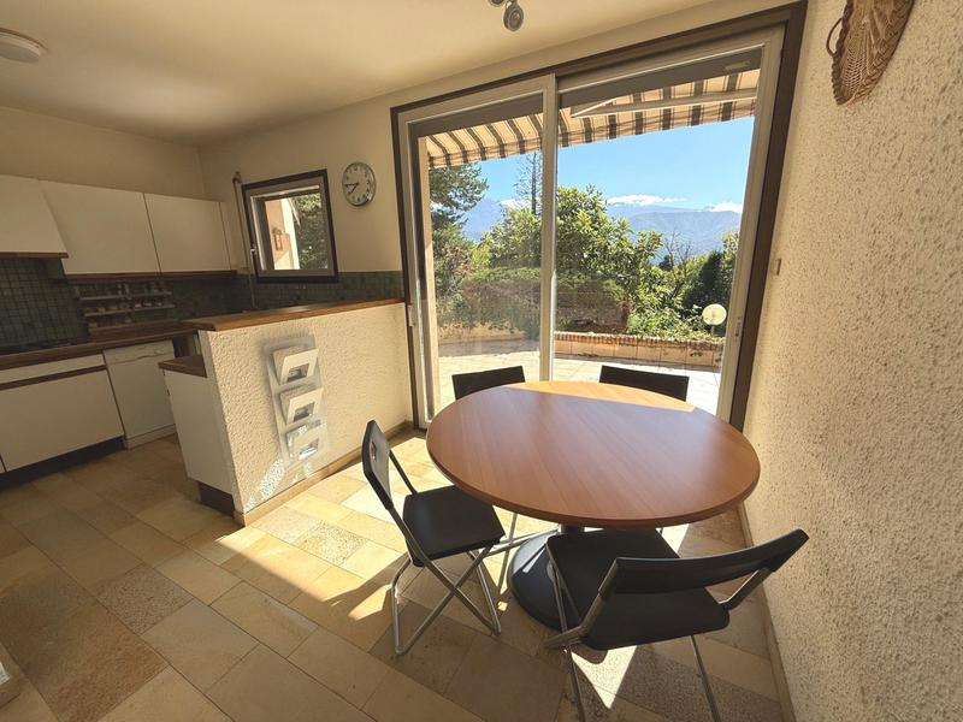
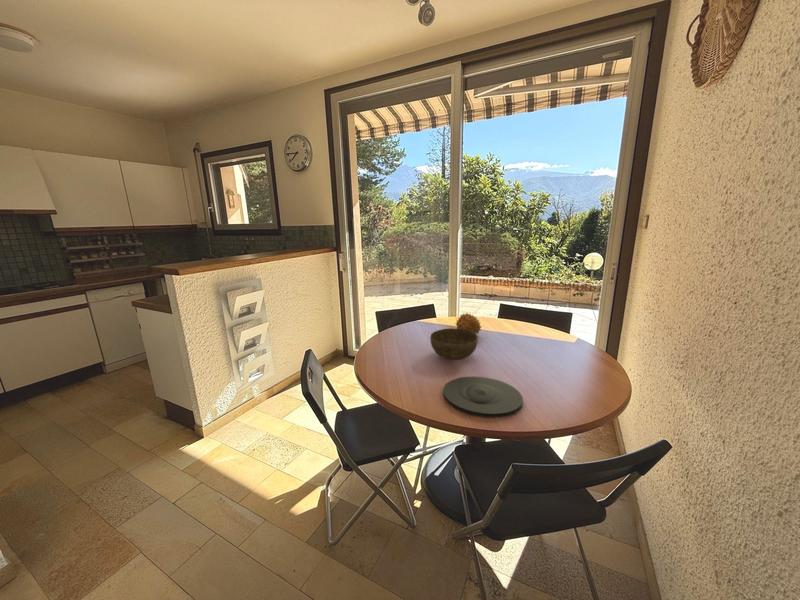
+ plate [442,375,524,418]
+ fruit [455,312,483,335]
+ bowl [429,328,479,361]
